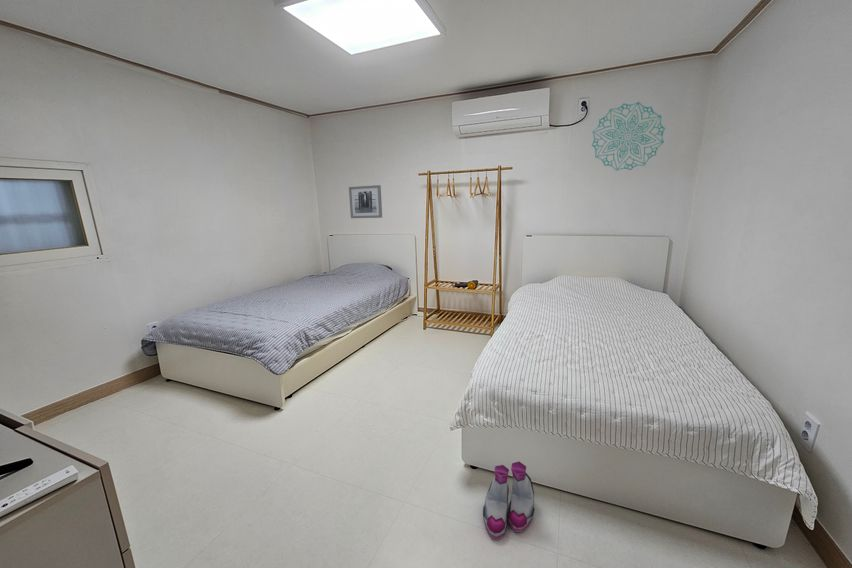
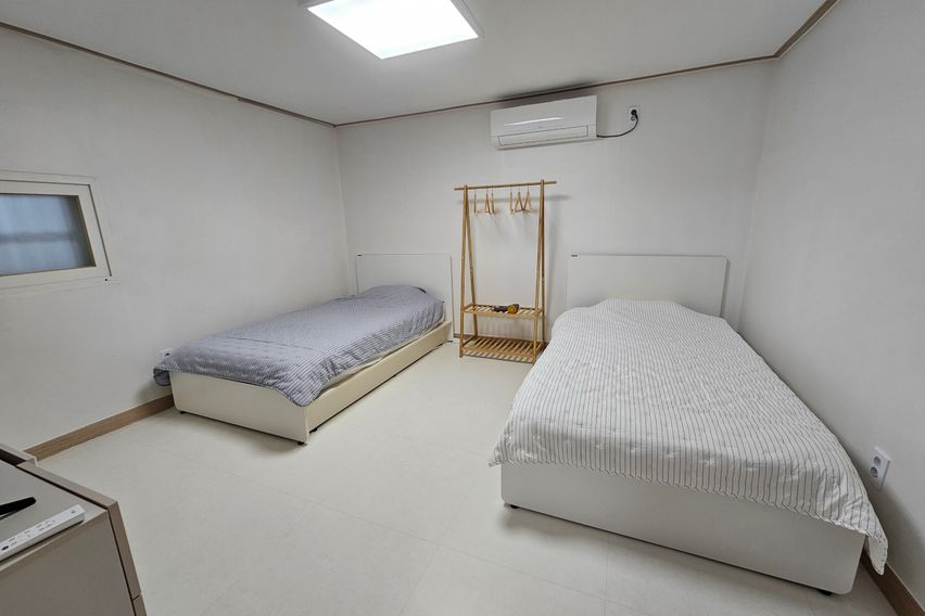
- wall decoration [591,101,666,172]
- boots [482,461,536,541]
- wall art [348,184,383,219]
